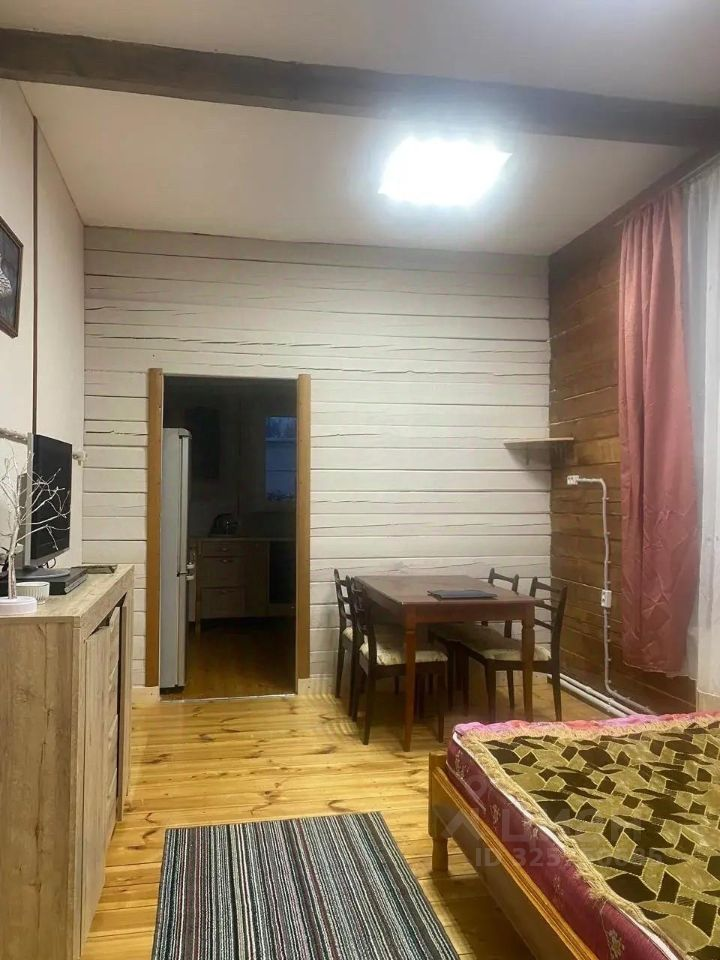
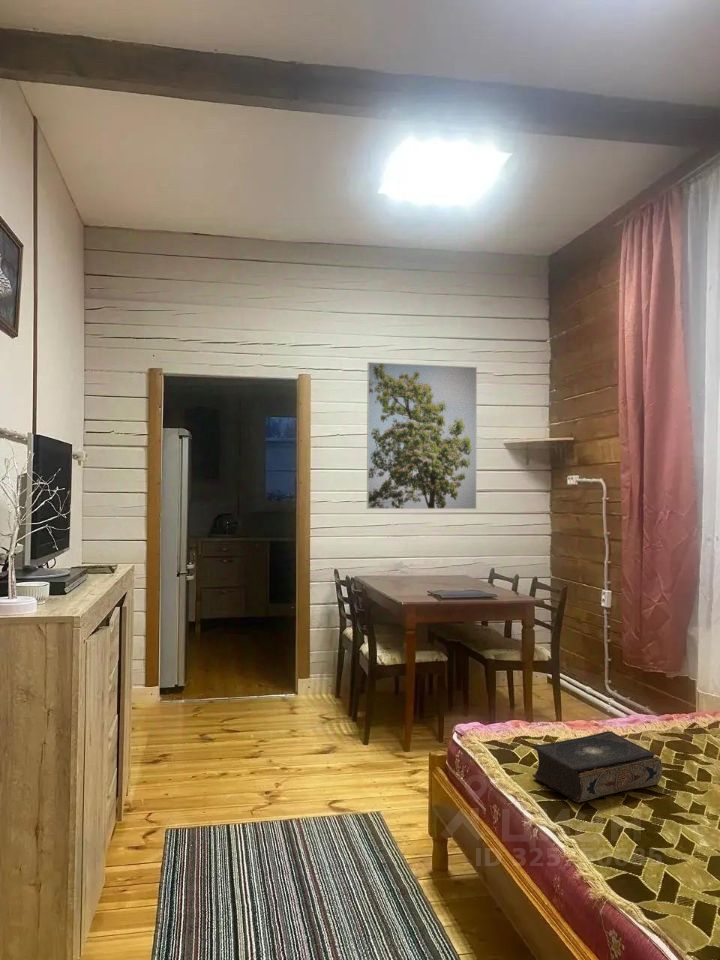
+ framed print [366,361,478,510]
+ book [531,730,663,804]
